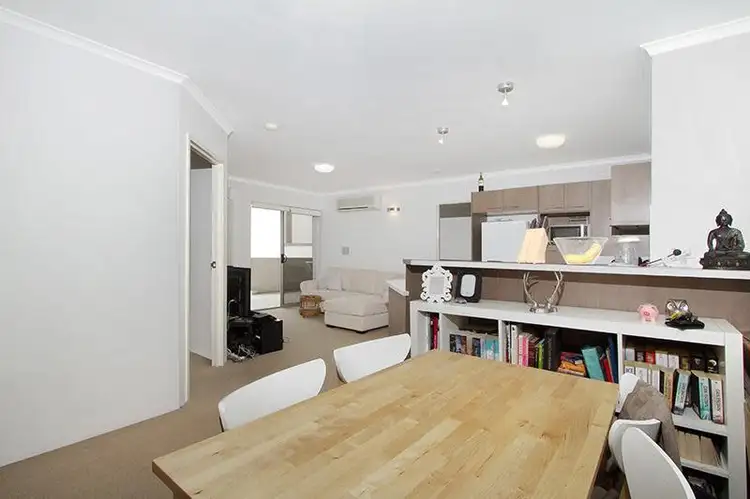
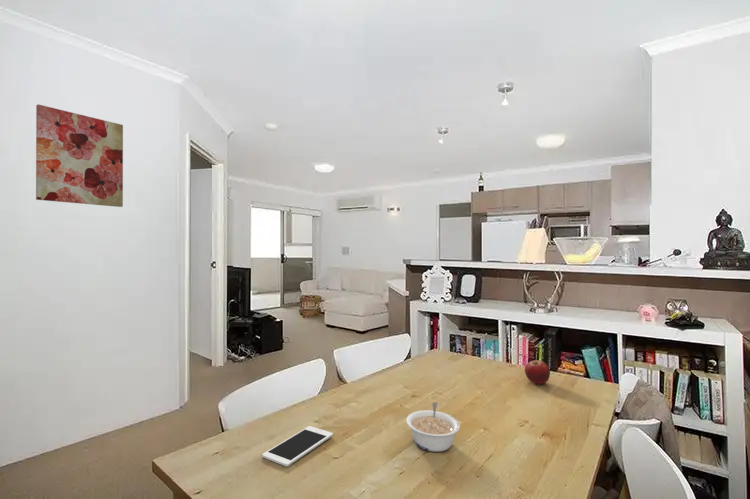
+ legume [405,401,461,453]
+ wall art [35,103,124,208]
+ cell phone [261,425,334,467]
+ fruit [524,359,551,385]
